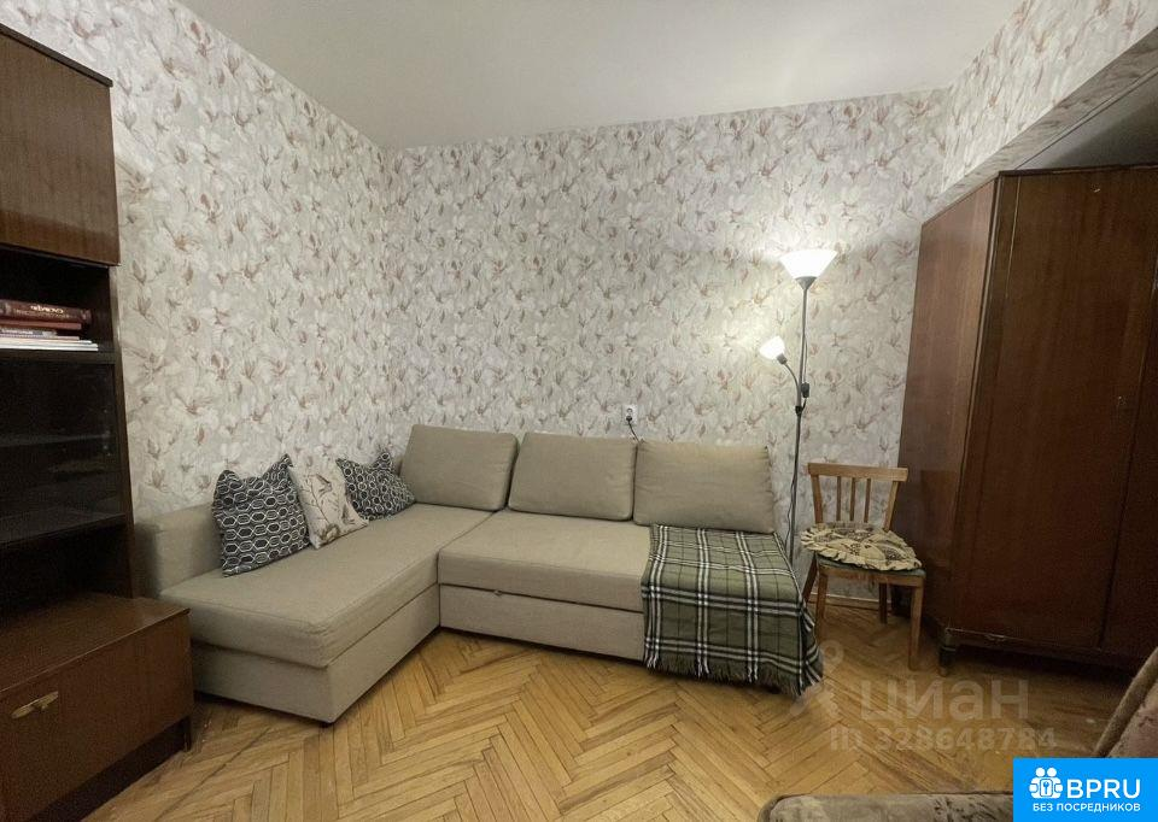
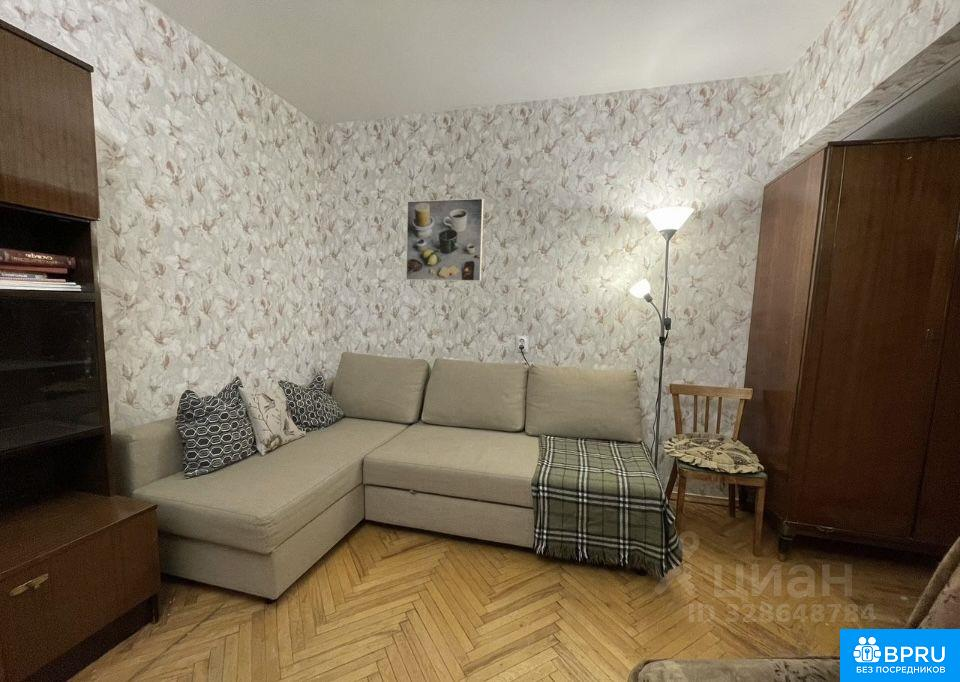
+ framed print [405,197,485,282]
